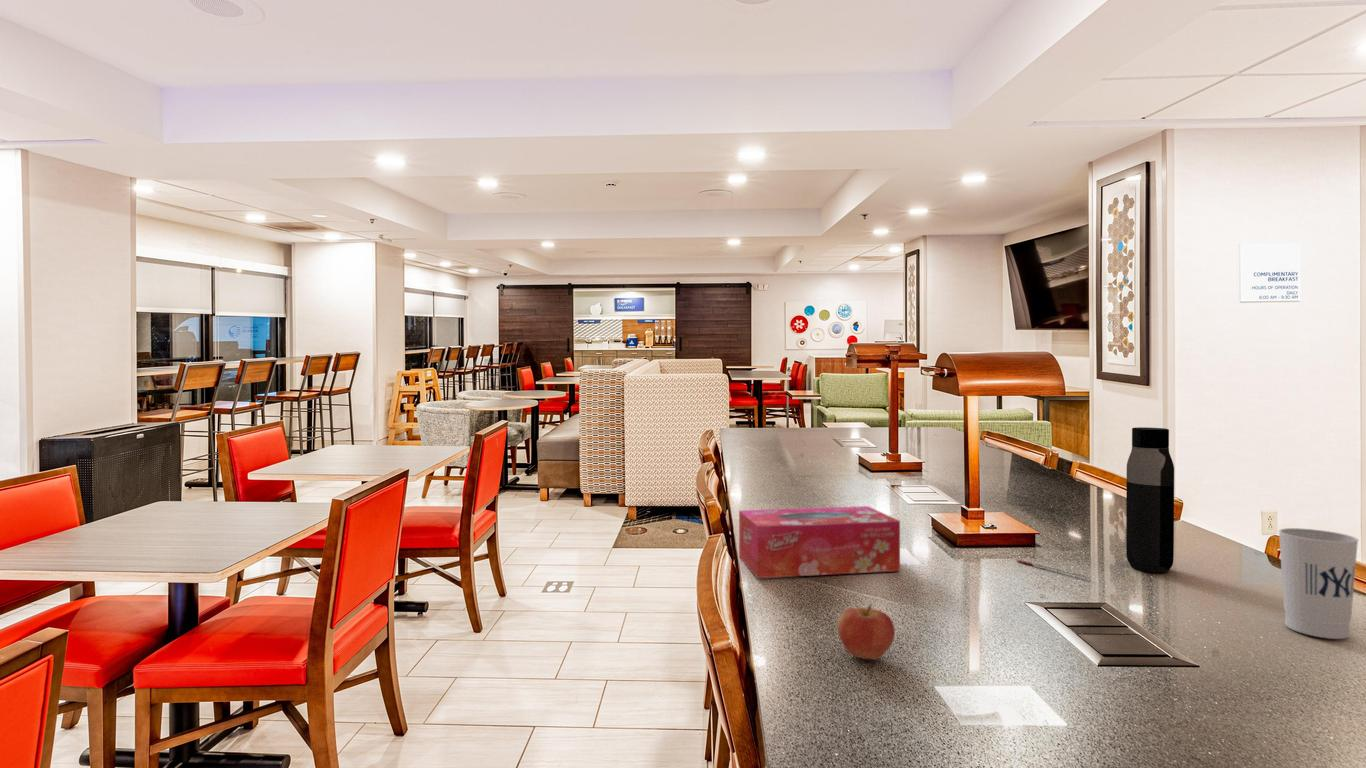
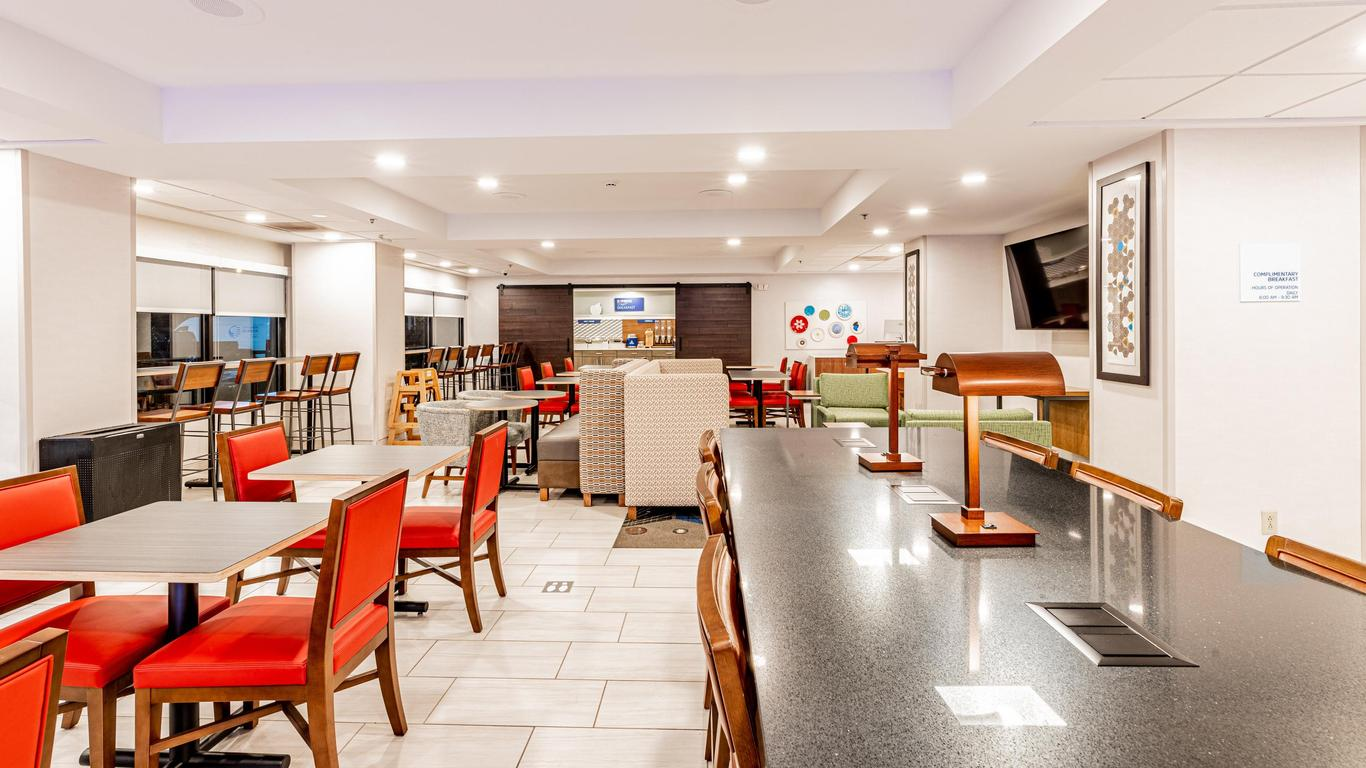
- water bottle [1125,426,1175,573]
- apple [837,602,896,661]
- cup [1278,527,1359,640]
- pen [1016,559,1090,579]
- tissue box [738,505,901,579]
